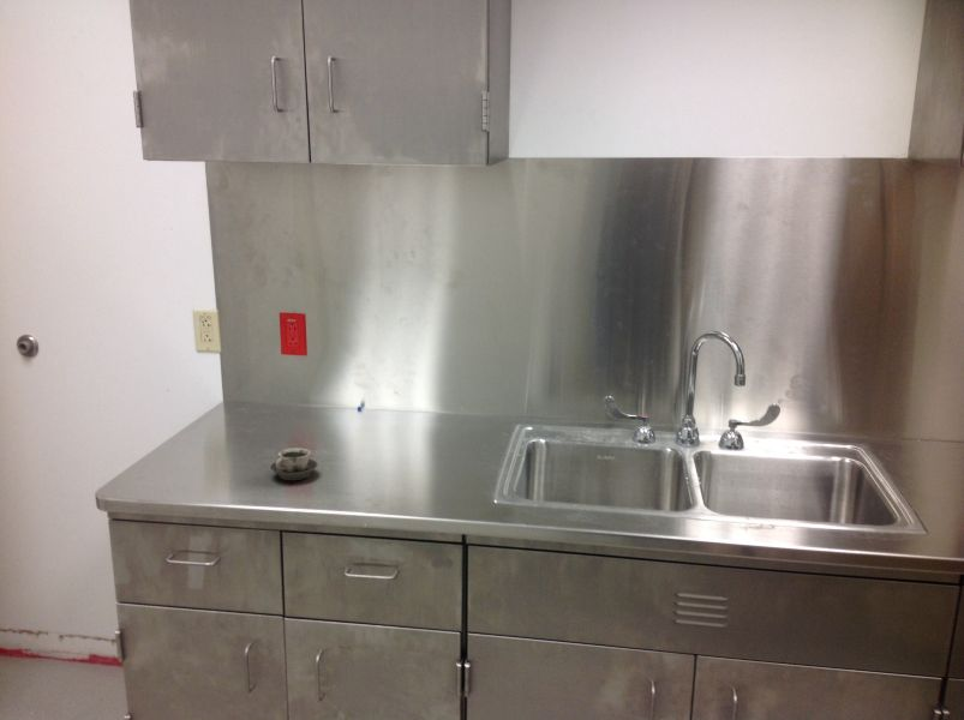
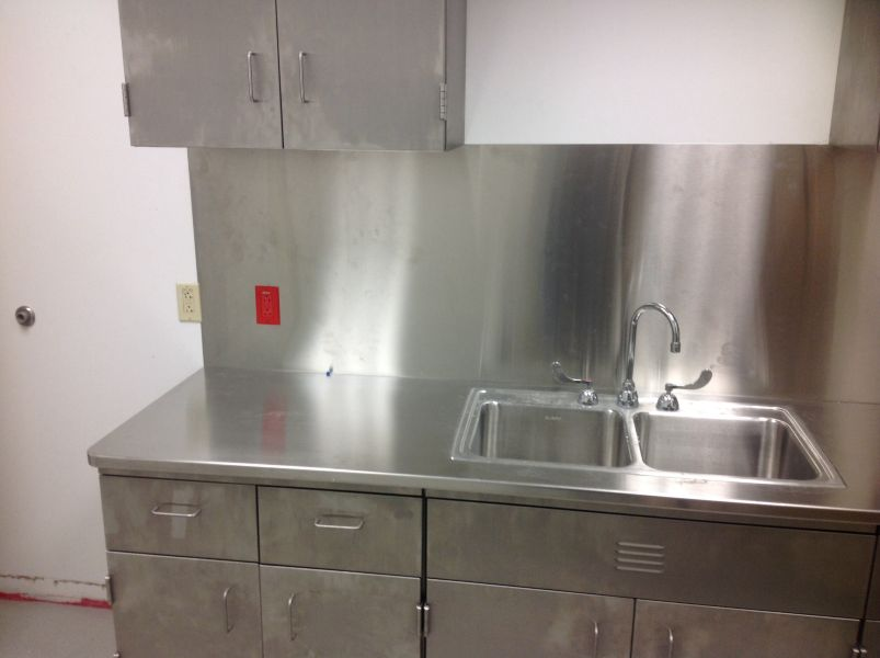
- cup [269,446,318,481]
